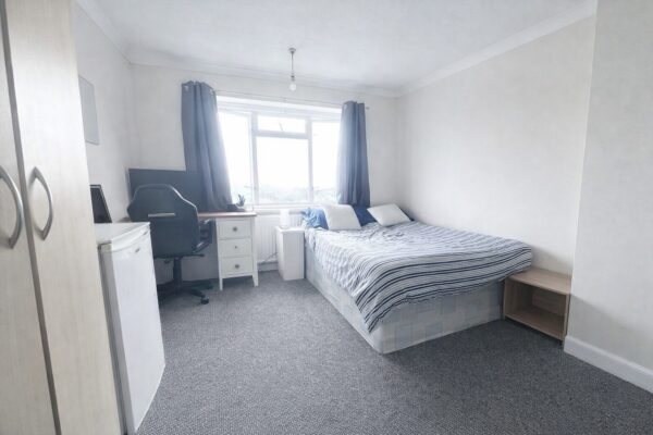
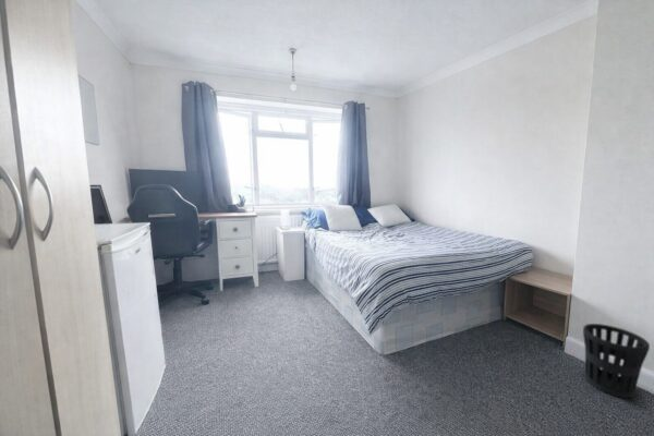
+ wastebasket [582,323,651,399]
